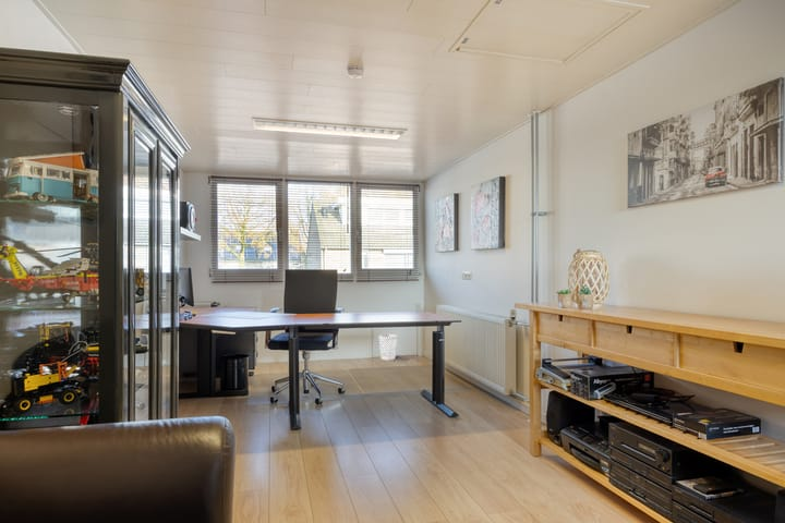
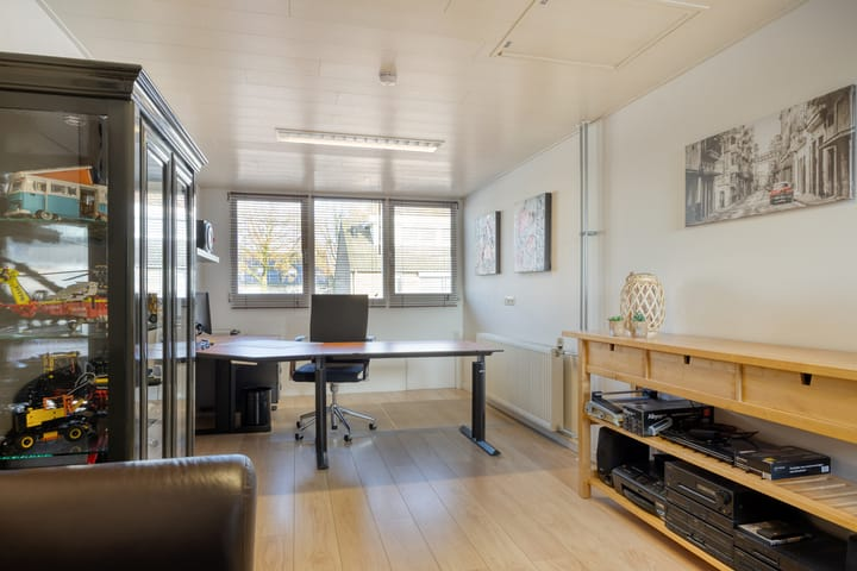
- wastebasket [378,333,398,361]
